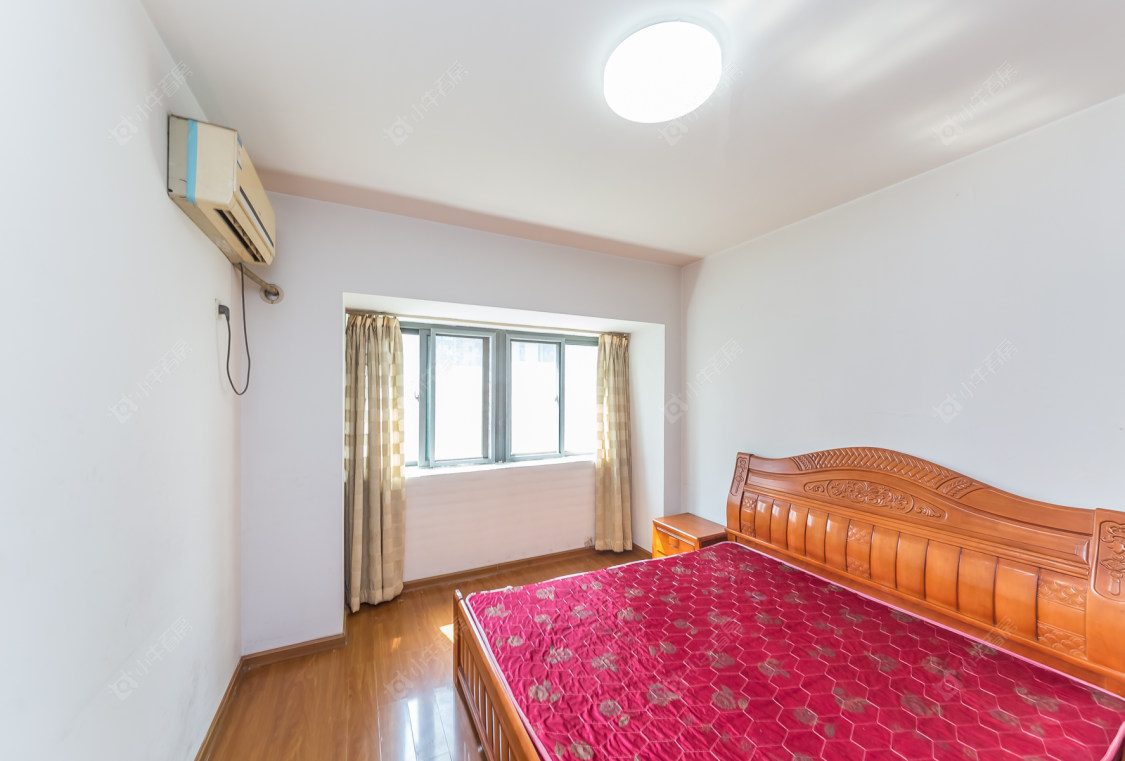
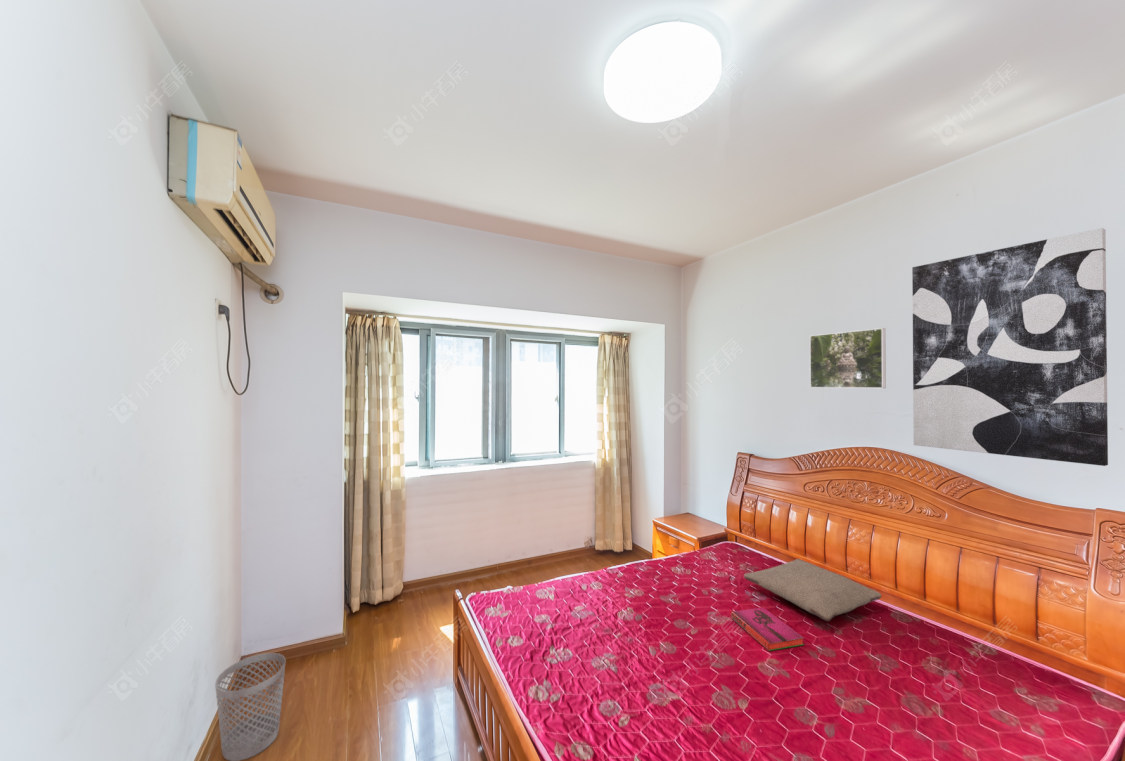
+ wastebasket [214,652,287,761]
+ hardback book [730,606,805,652]
+ pillow [743,558,883,622]
+ wall art [911,227,1109,467]
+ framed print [809,327,887,389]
